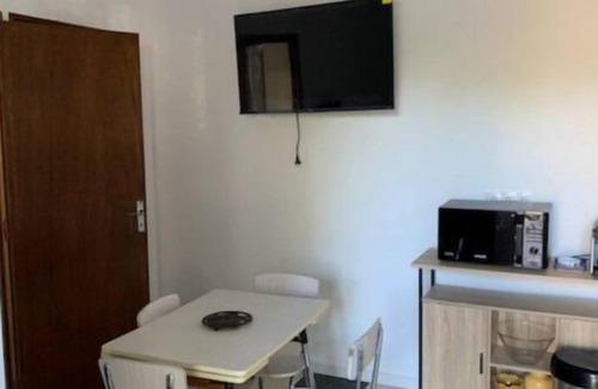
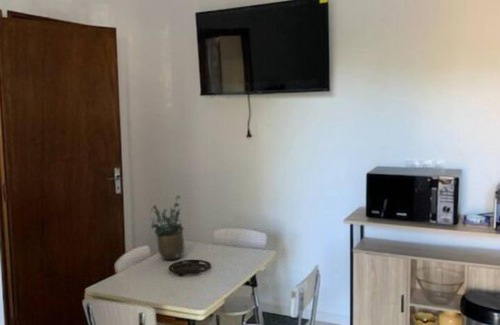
+ potted plant [149,195,186,261]
